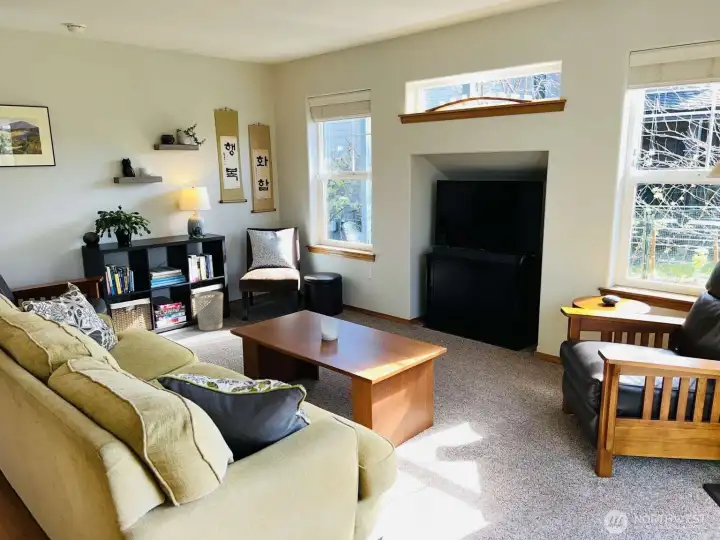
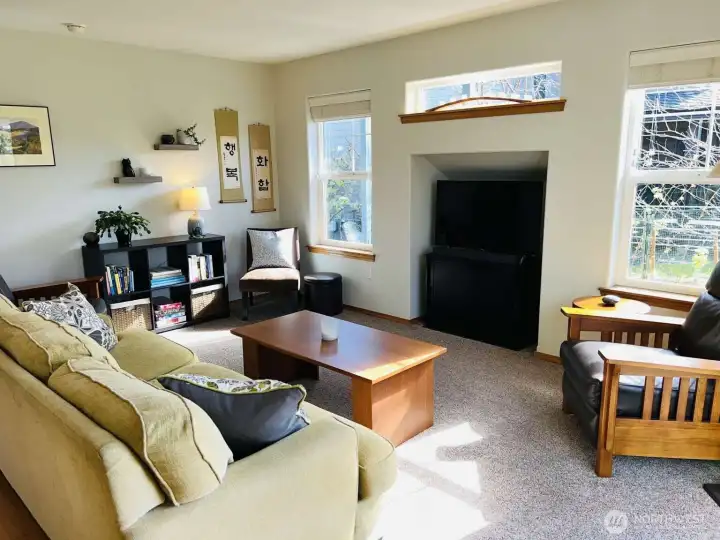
- wastebasket [193,290,224,332]
